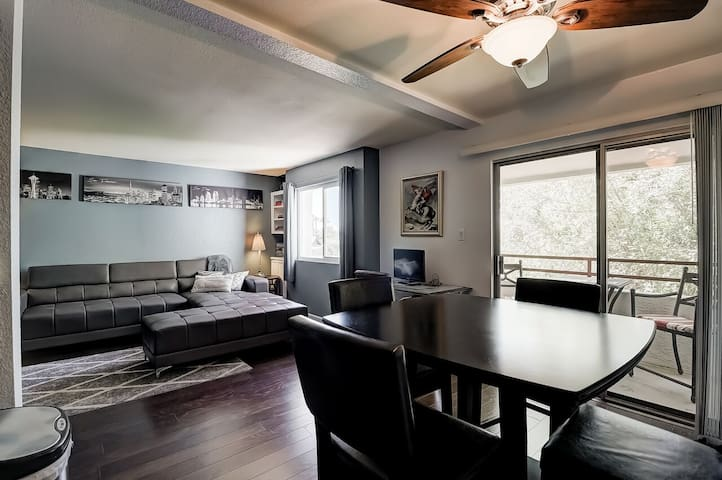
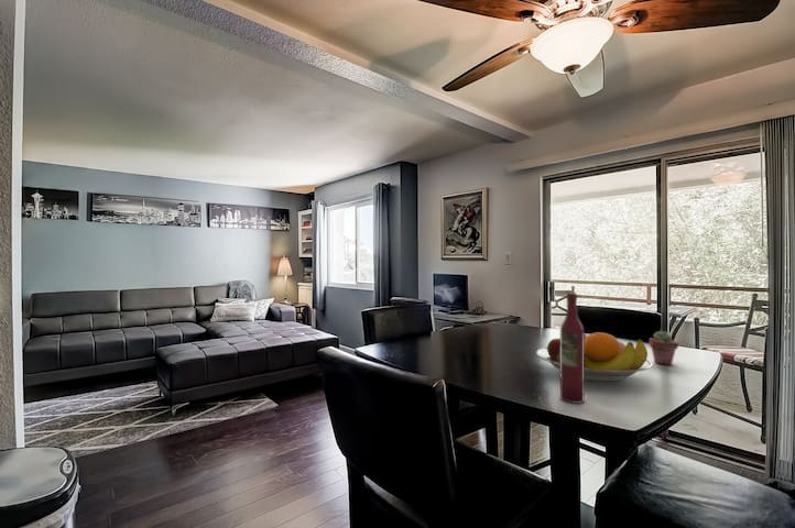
+ potted succulent [649,330,679,365]
+ wine bottle [559,292,585,405]
+ fruit bowl [535,331,654,383]
